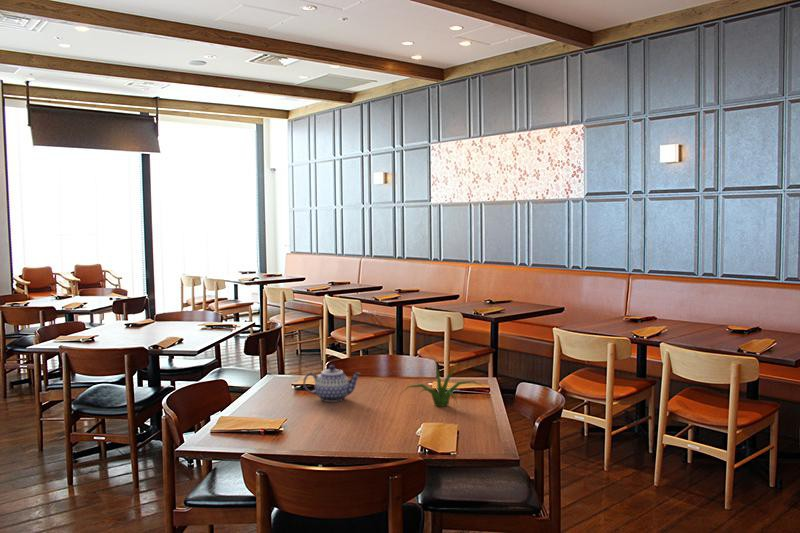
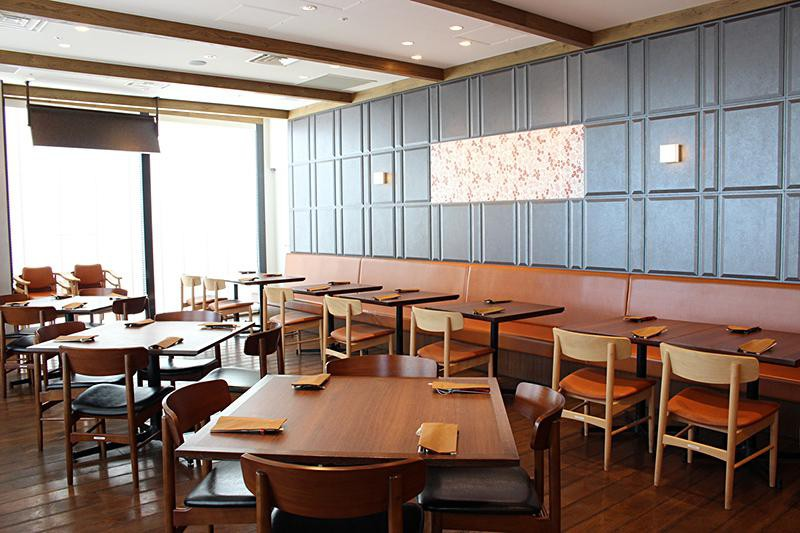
- teapot [302,364,362,403]
- plant [400,356,486,408]
